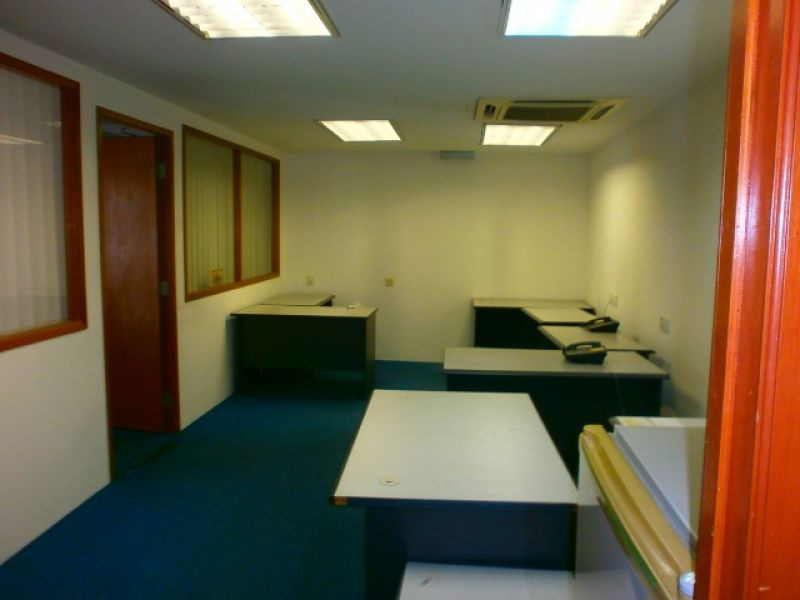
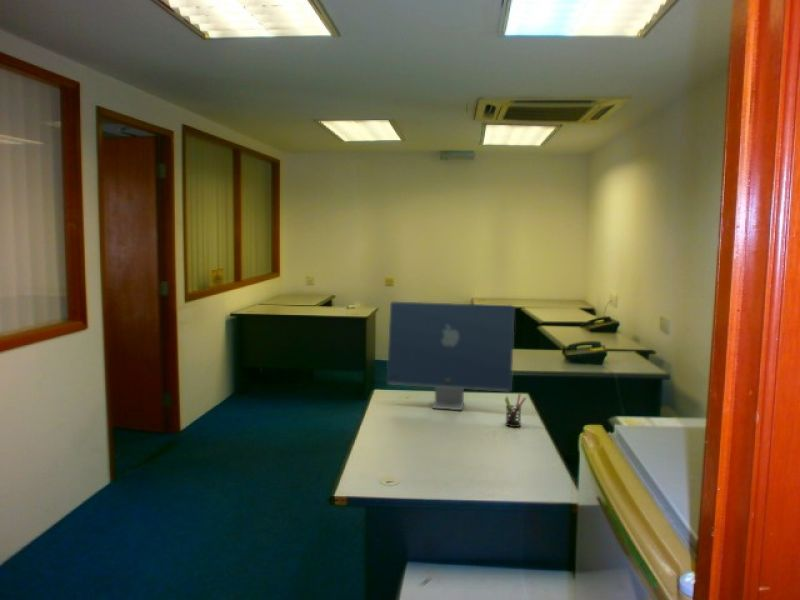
+ pen holder [504,392,527,428]
+ computer monitor [386,301,515,411]
